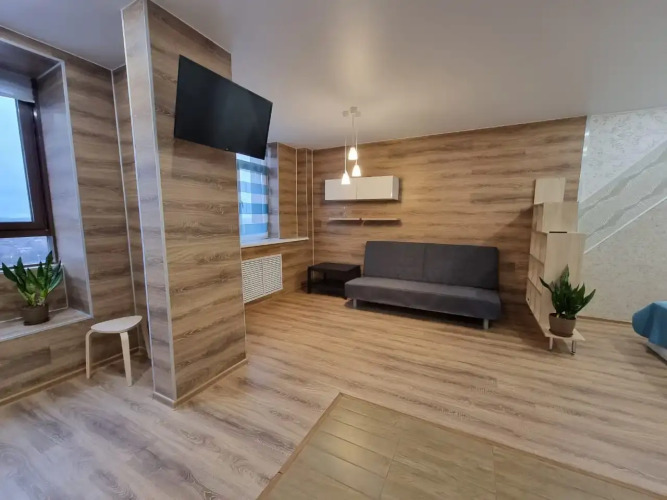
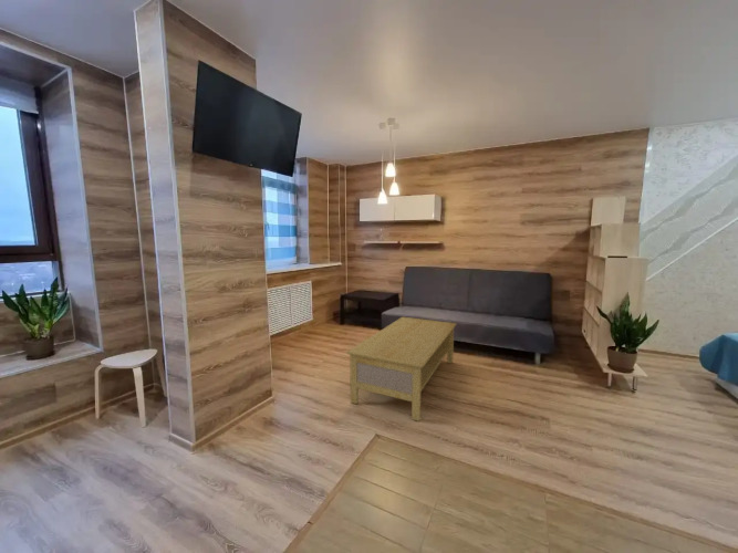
+ coffee table [345,316,457,422]
